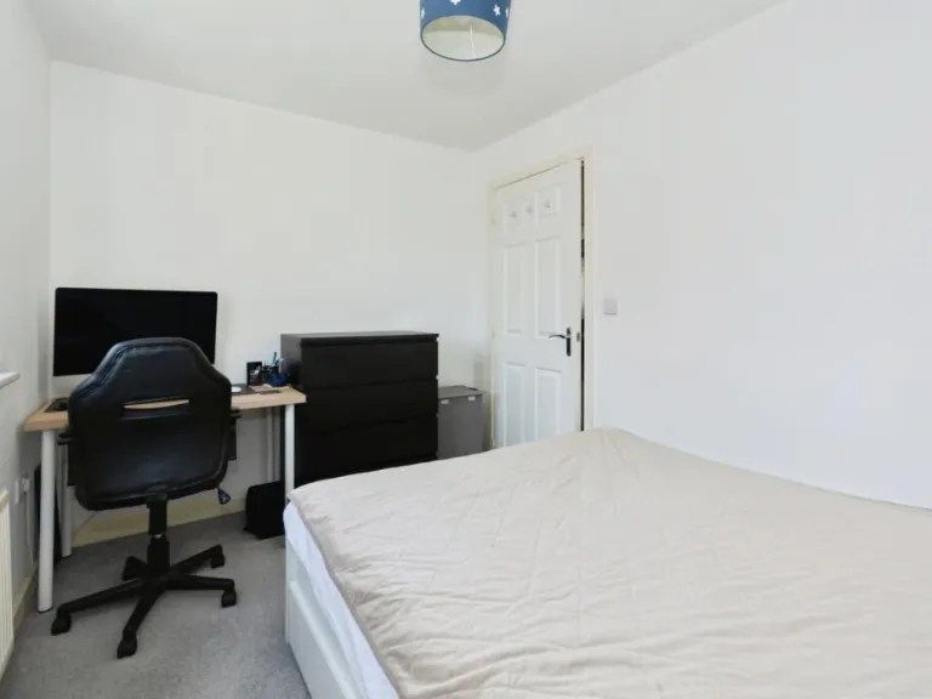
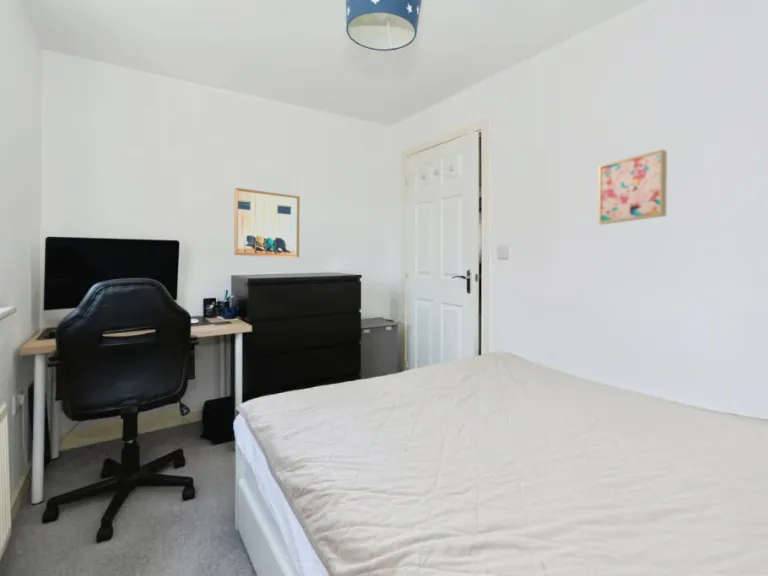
+ wall art [233,187,301,259]
+ wall art [597,149,668,226]
